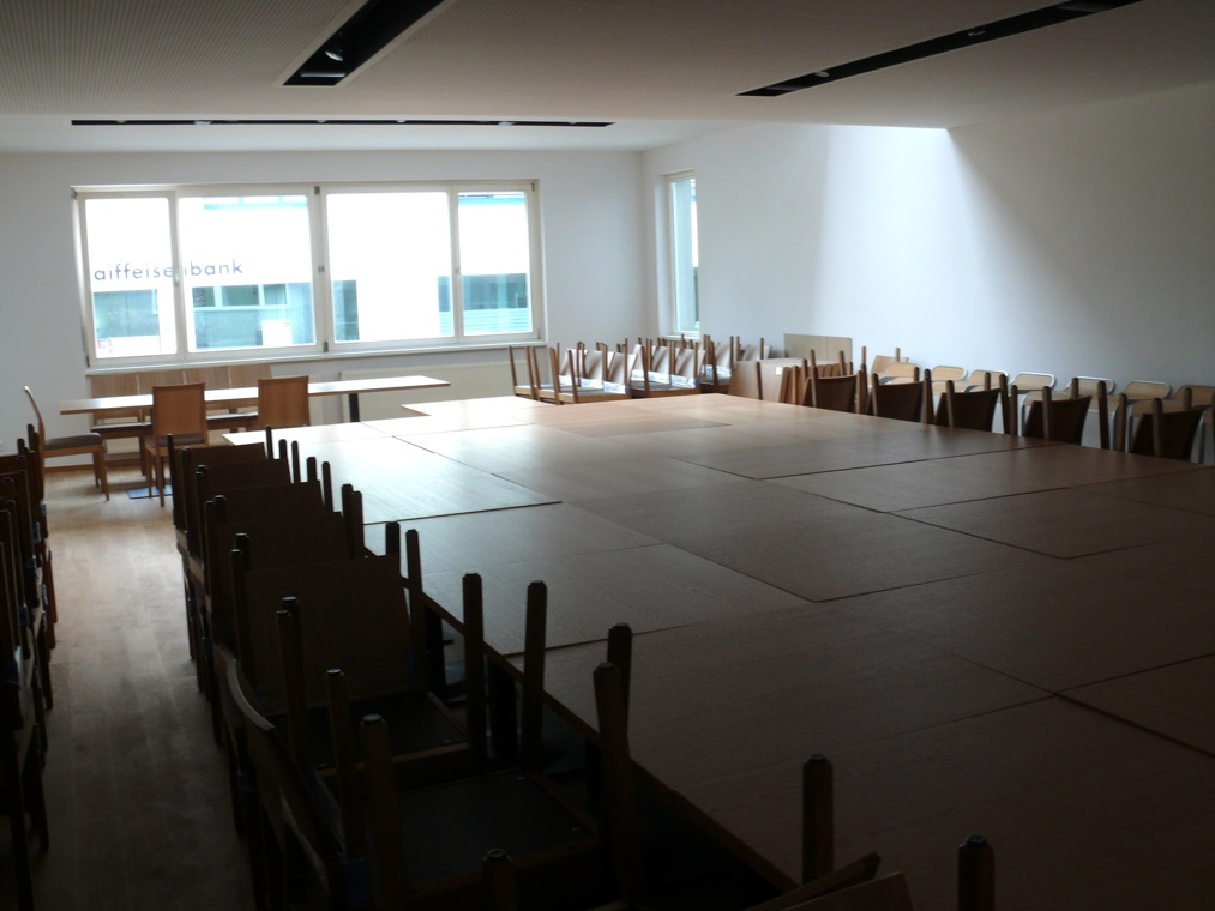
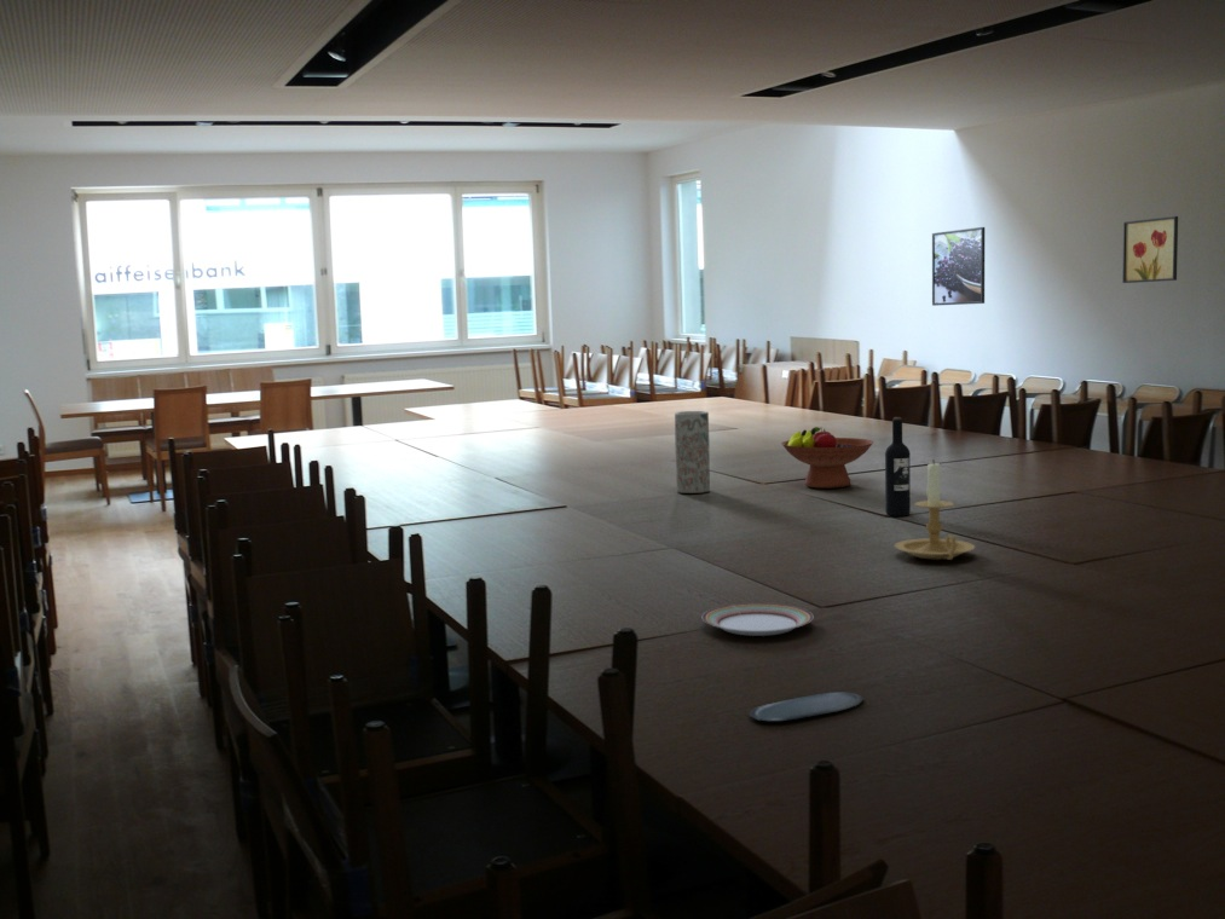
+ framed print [931,226,986,307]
+ candle holder [894,458,976,561]
+ vase [674,410,711,495]
+ fruit bowl [780,426,876,489]
+ wall art [1121,215,1179,284]
+ wine bottle [884,416,912,518]
+ oval tray [749,692,863,722]
+ plate [701,602,814,637]
